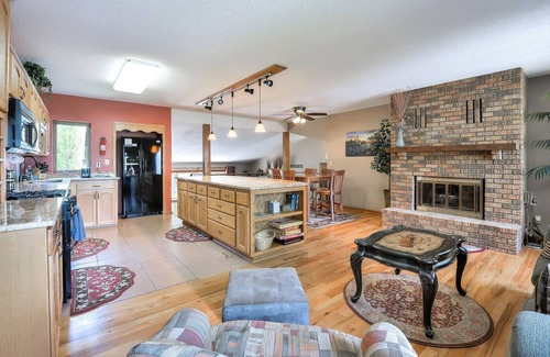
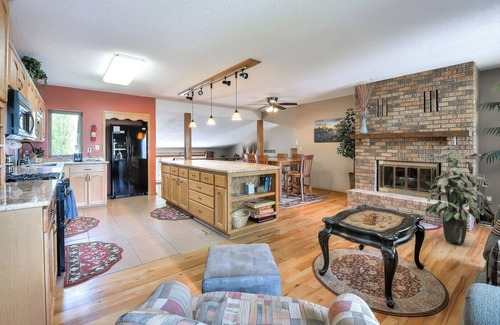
+ indoor plant [424,145,488,245]
